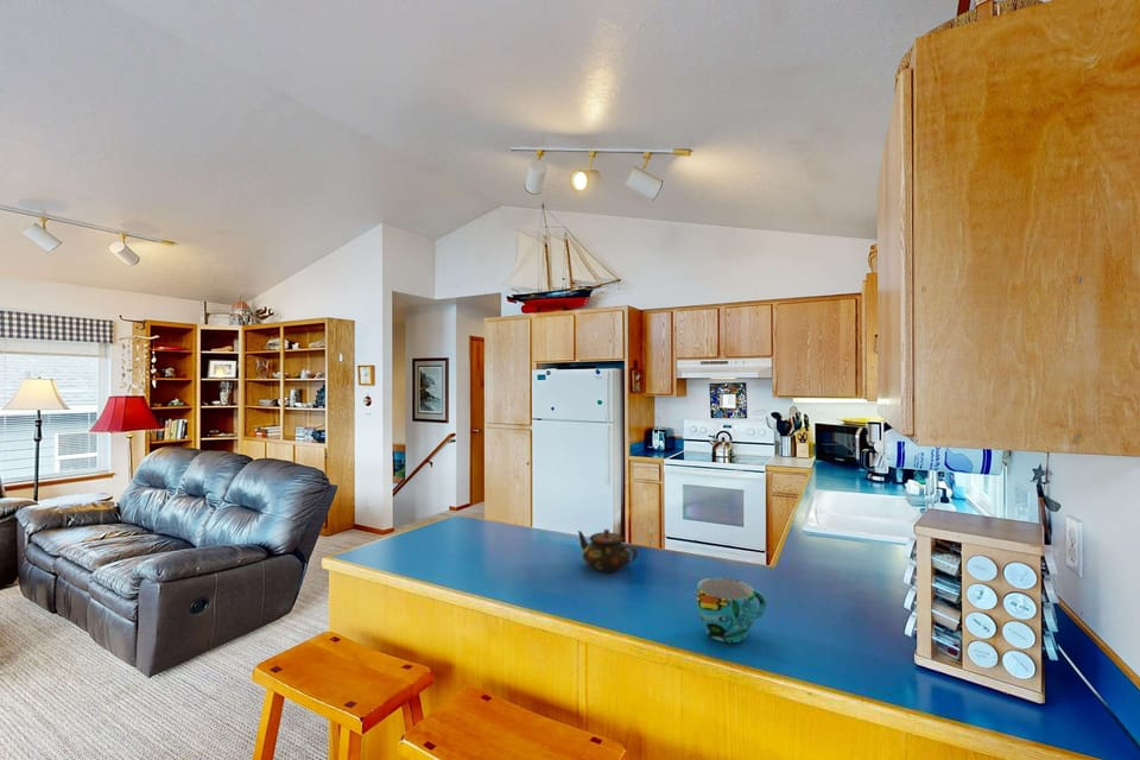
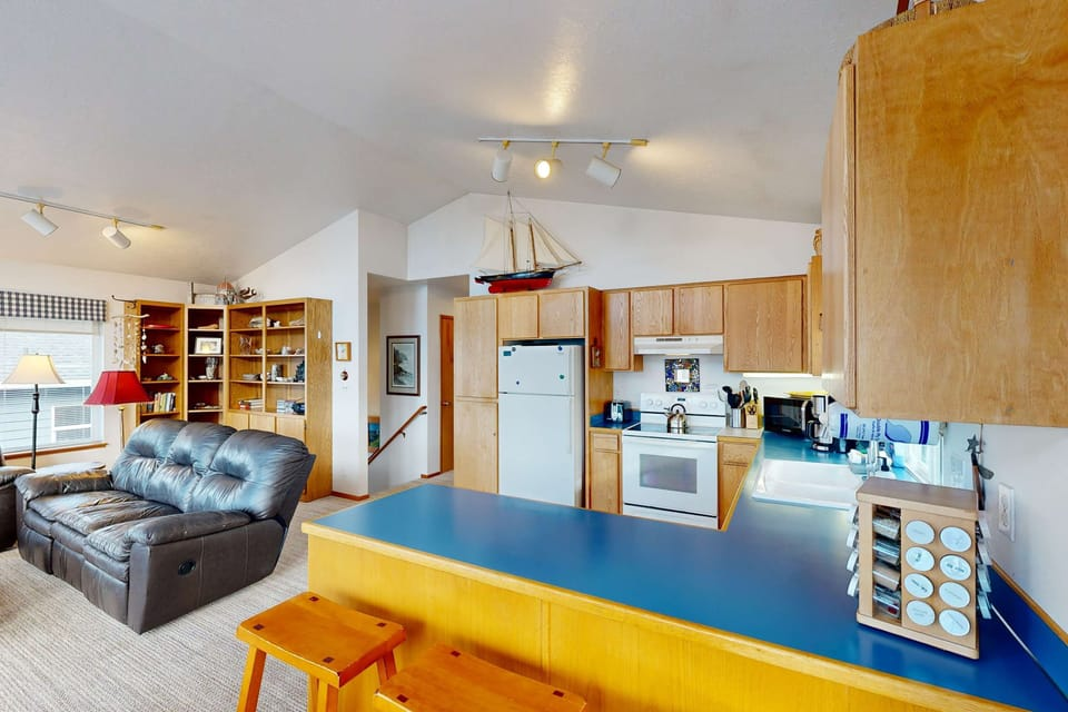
- cup [695,576,767,644]
- teapot [576,528,639,572]
